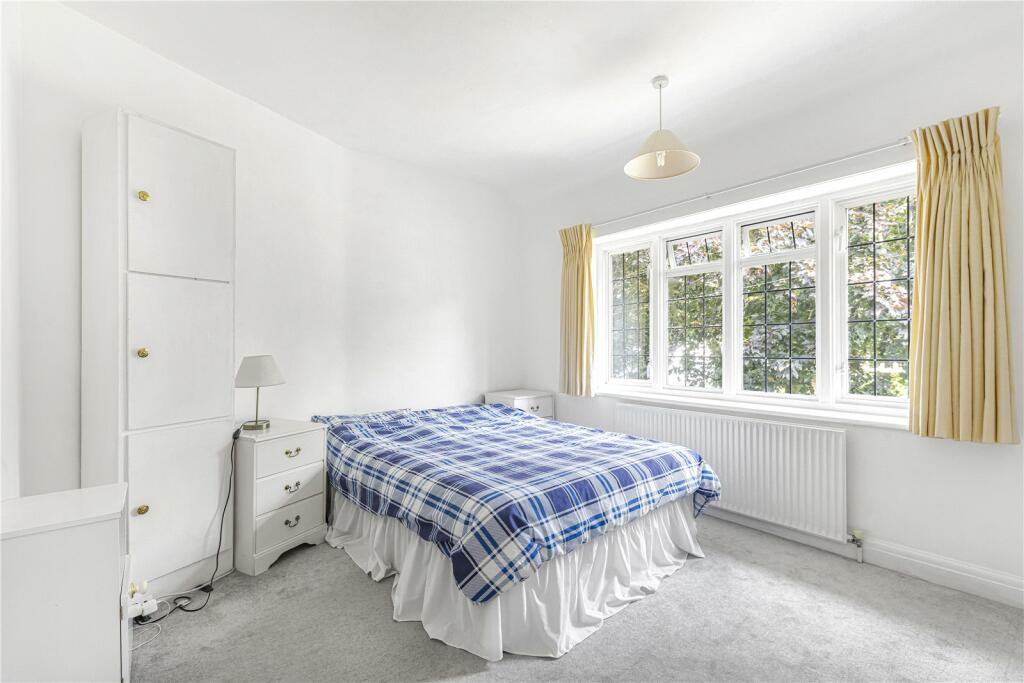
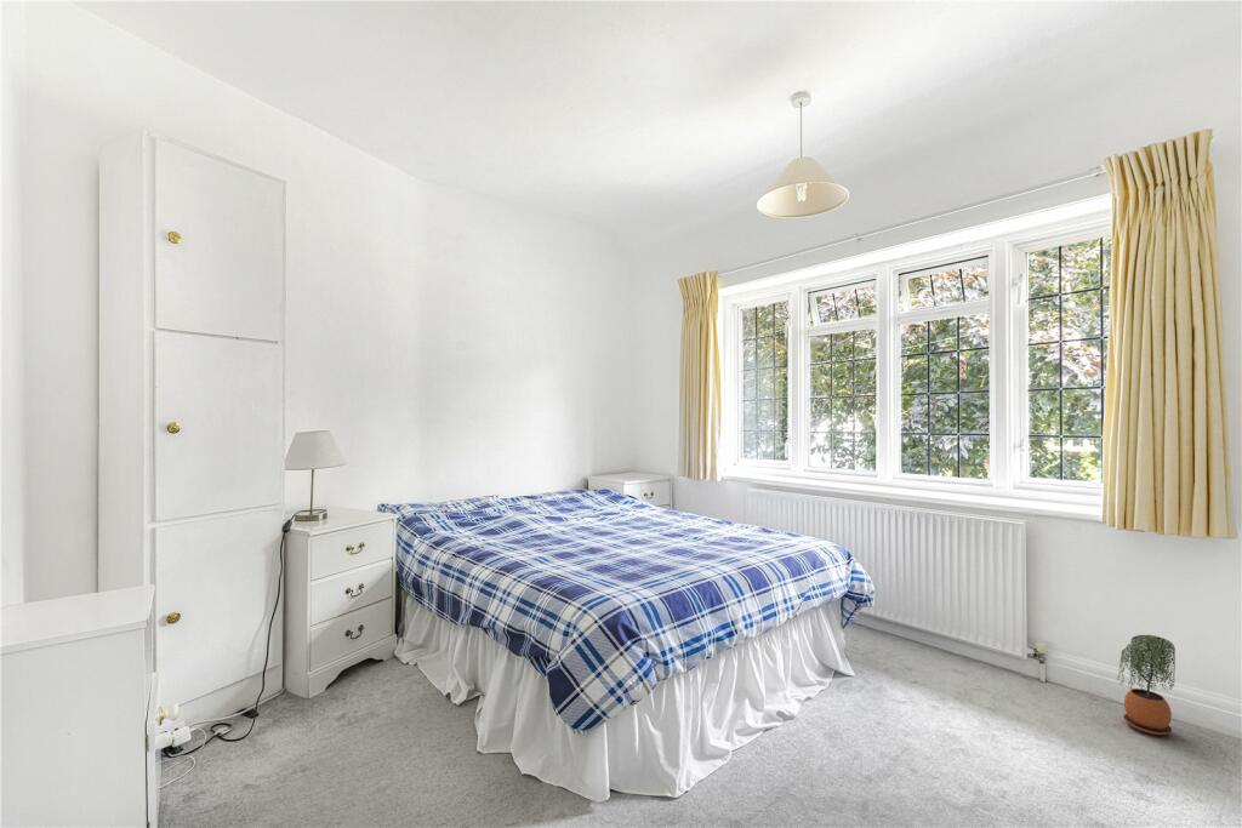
+ potted plant [1116,634,1177,736]
